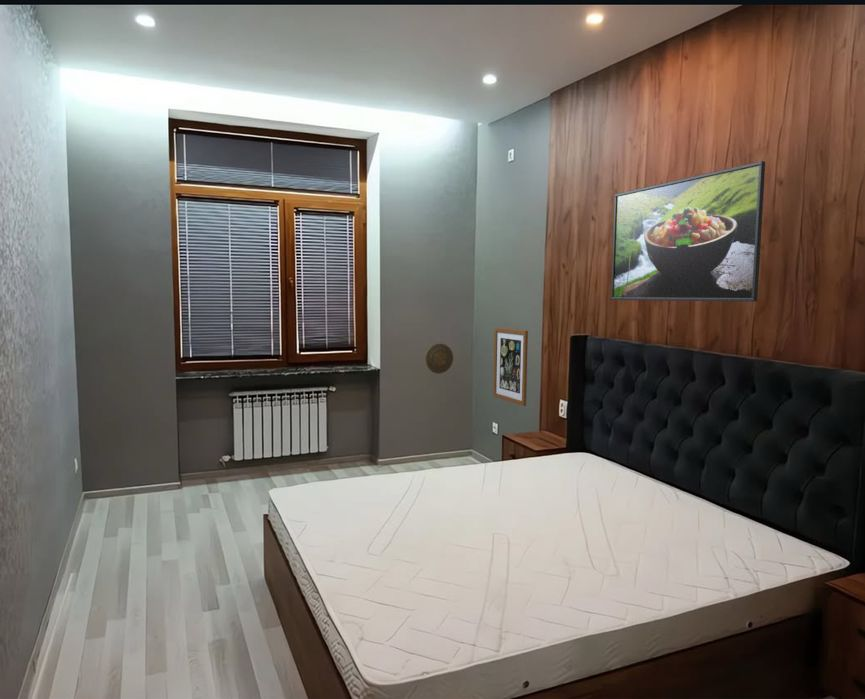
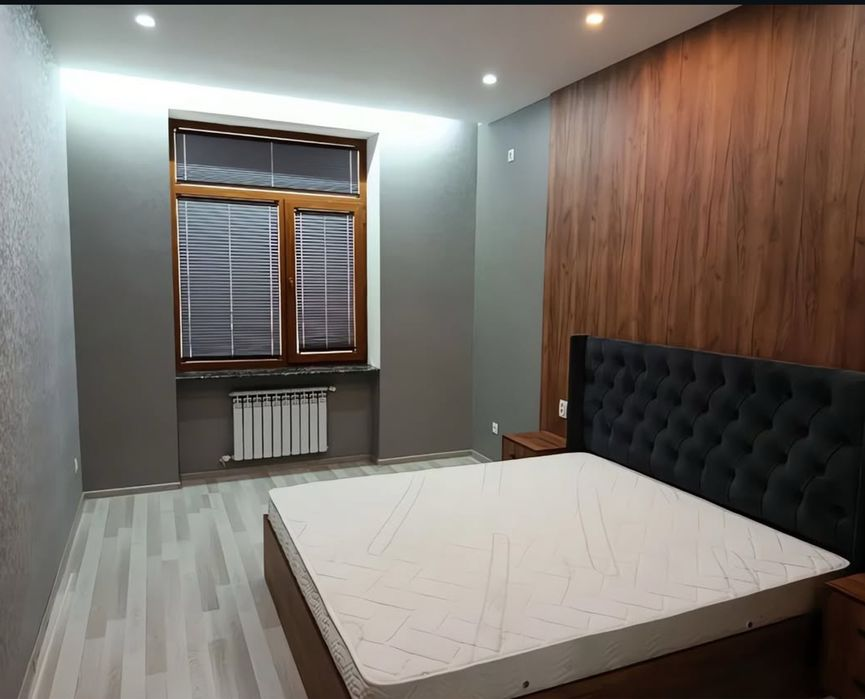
- wall art [492,327,529,407]
- decorative plate [425,342,454,375]
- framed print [610,160,766,303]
